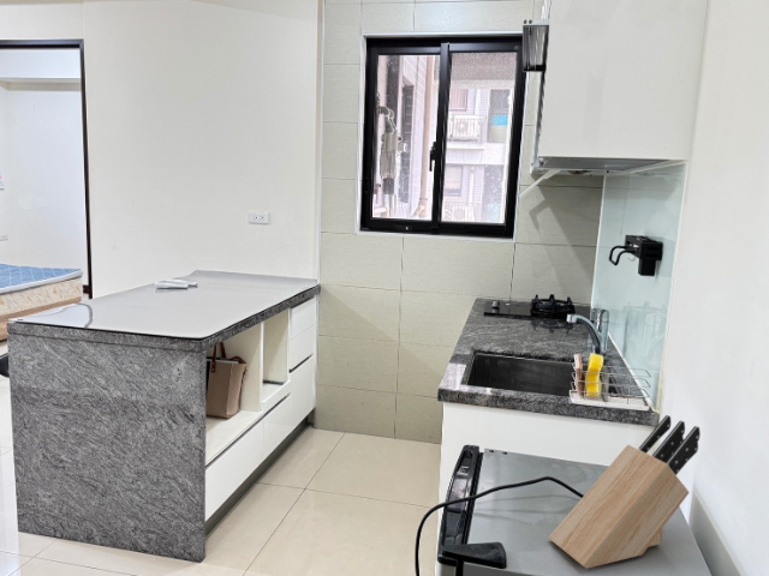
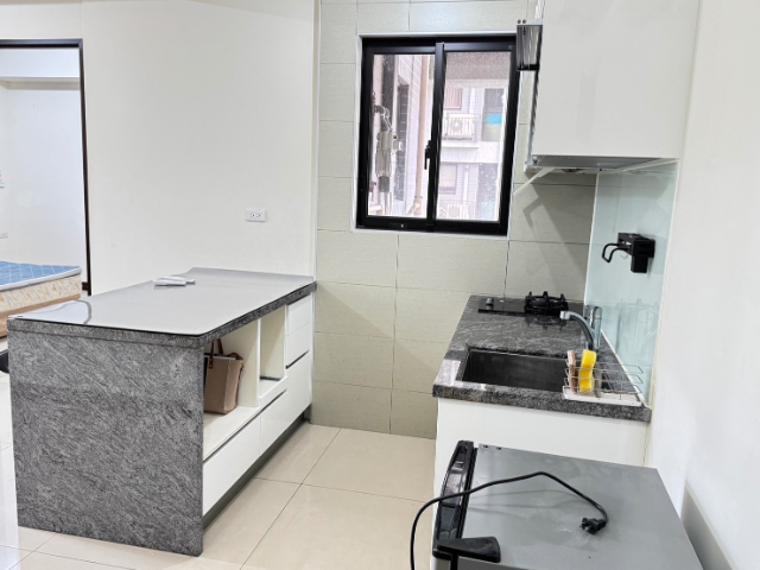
- knife block [548,414,702,570]
